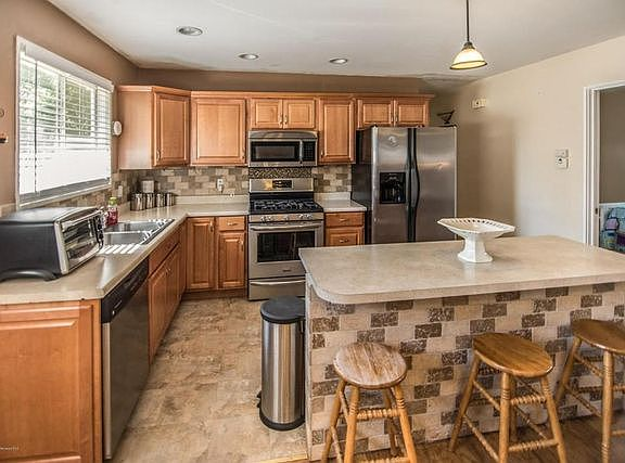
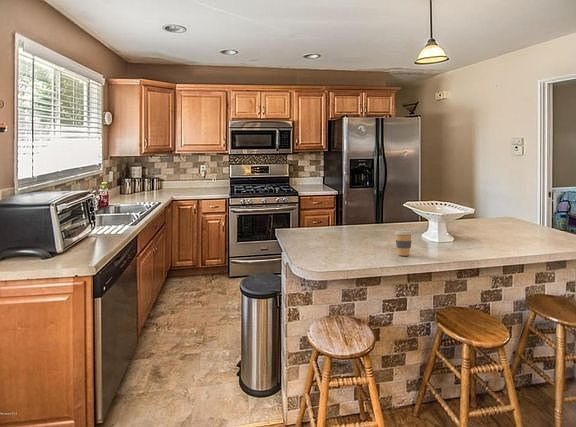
+ coffee cup [394,230,414,257]
